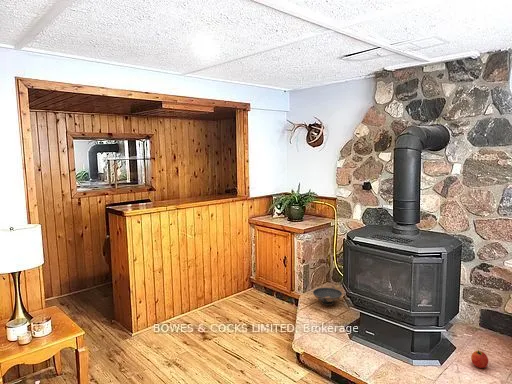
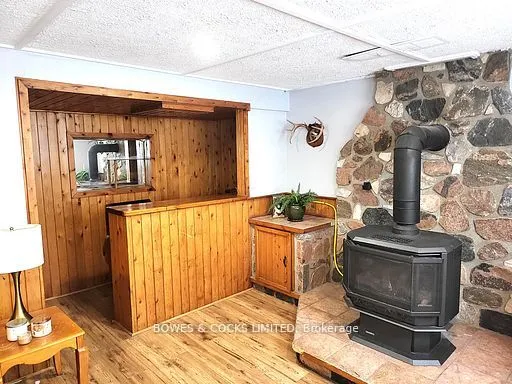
- decorative bowl [312,286,343,307]
- apple [470,349,489,369]
